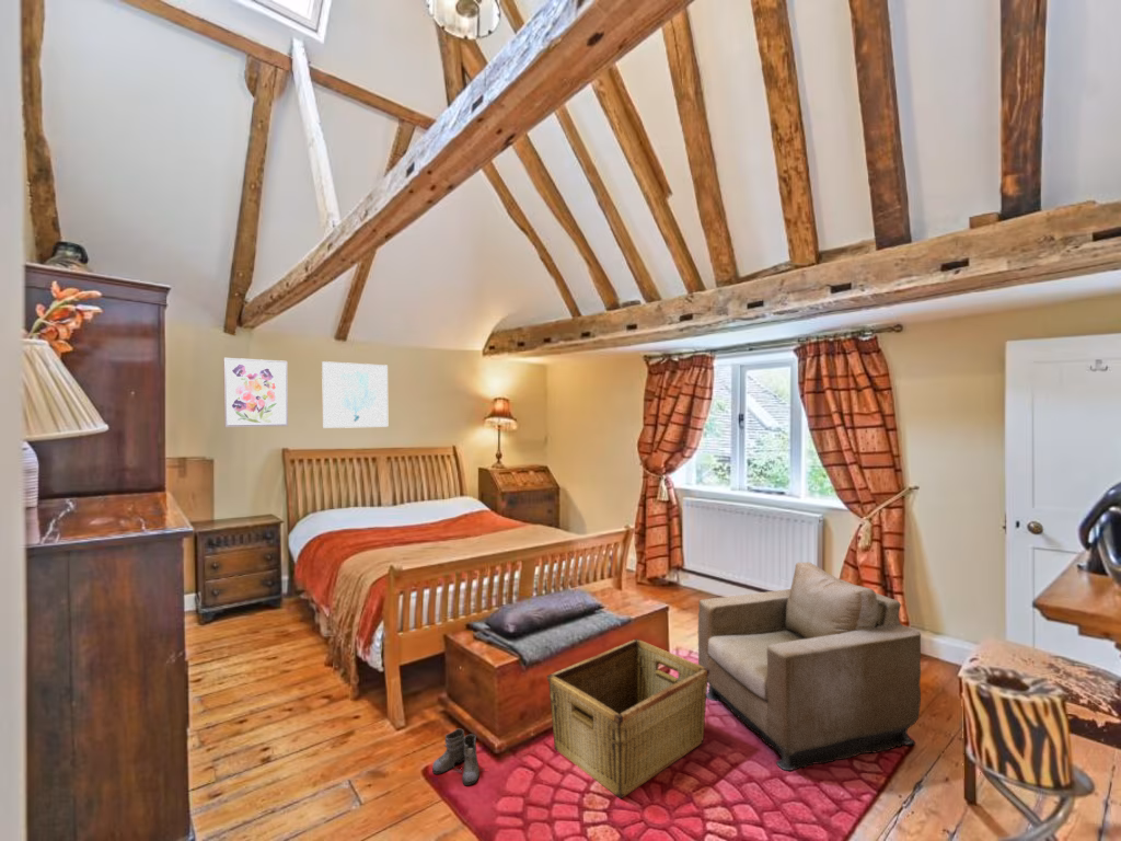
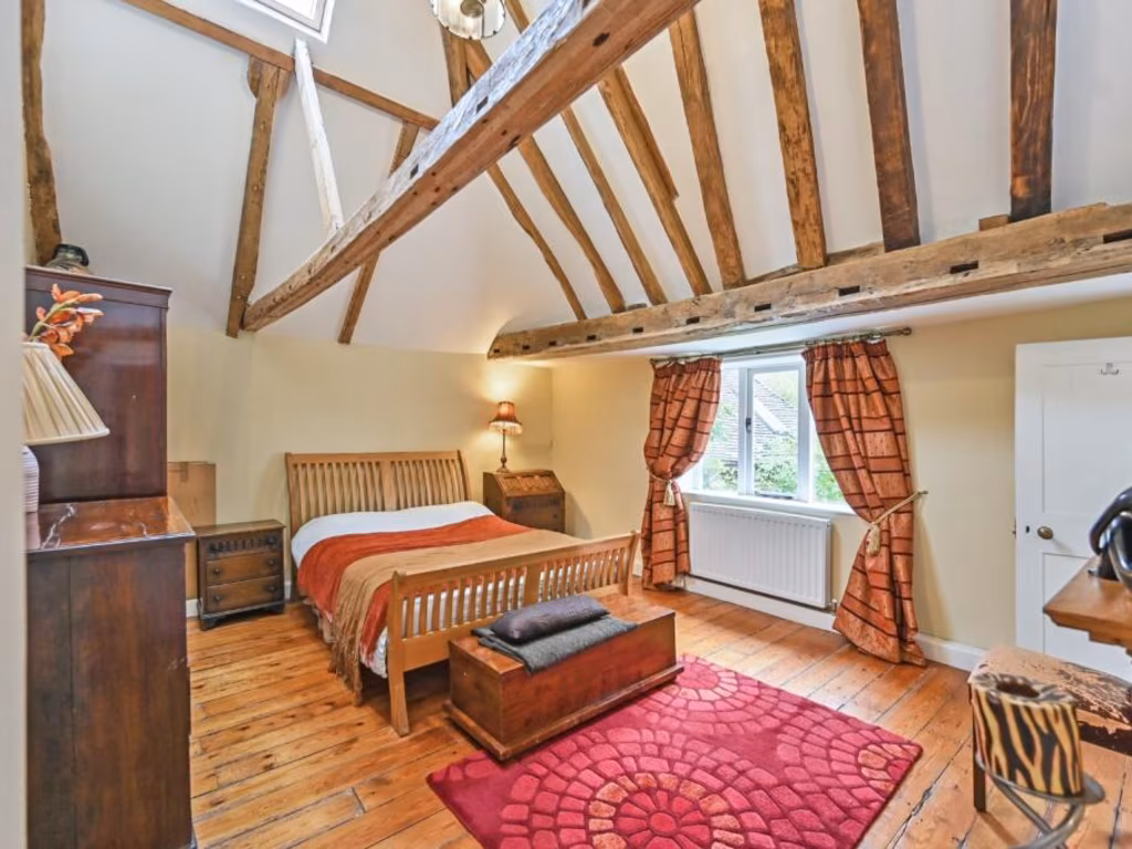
- hamper [546,637,709,799]
- armchair [697,561,922,772]
- wall art [222,357,289,428]
- wall art [321,360,389,429]
- boots [431,728,484,786]
